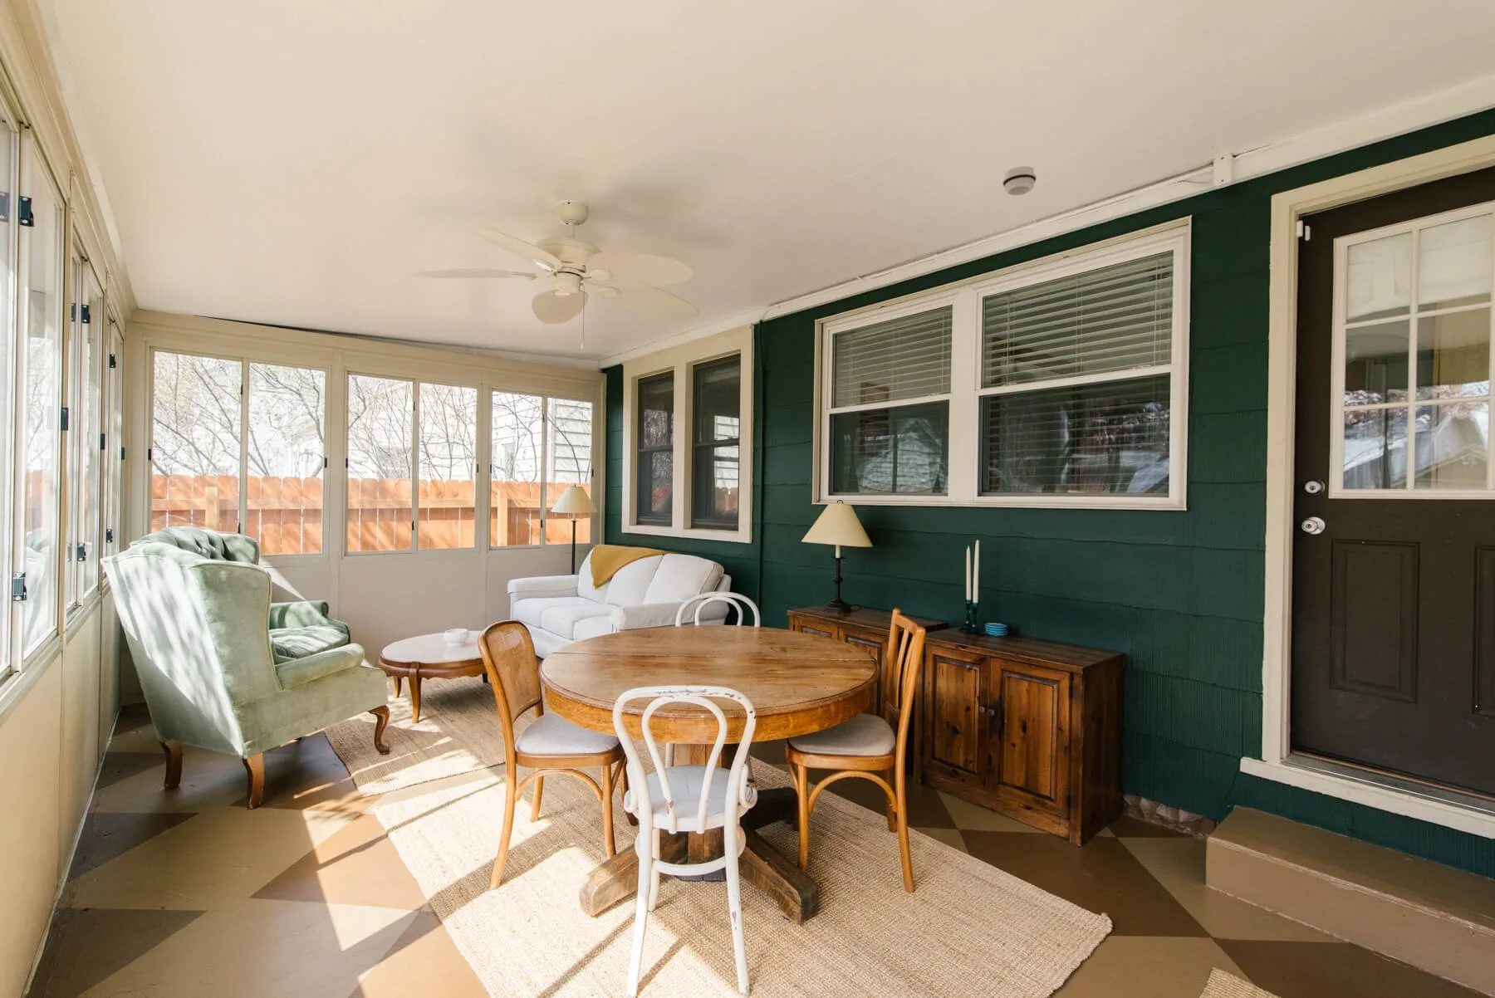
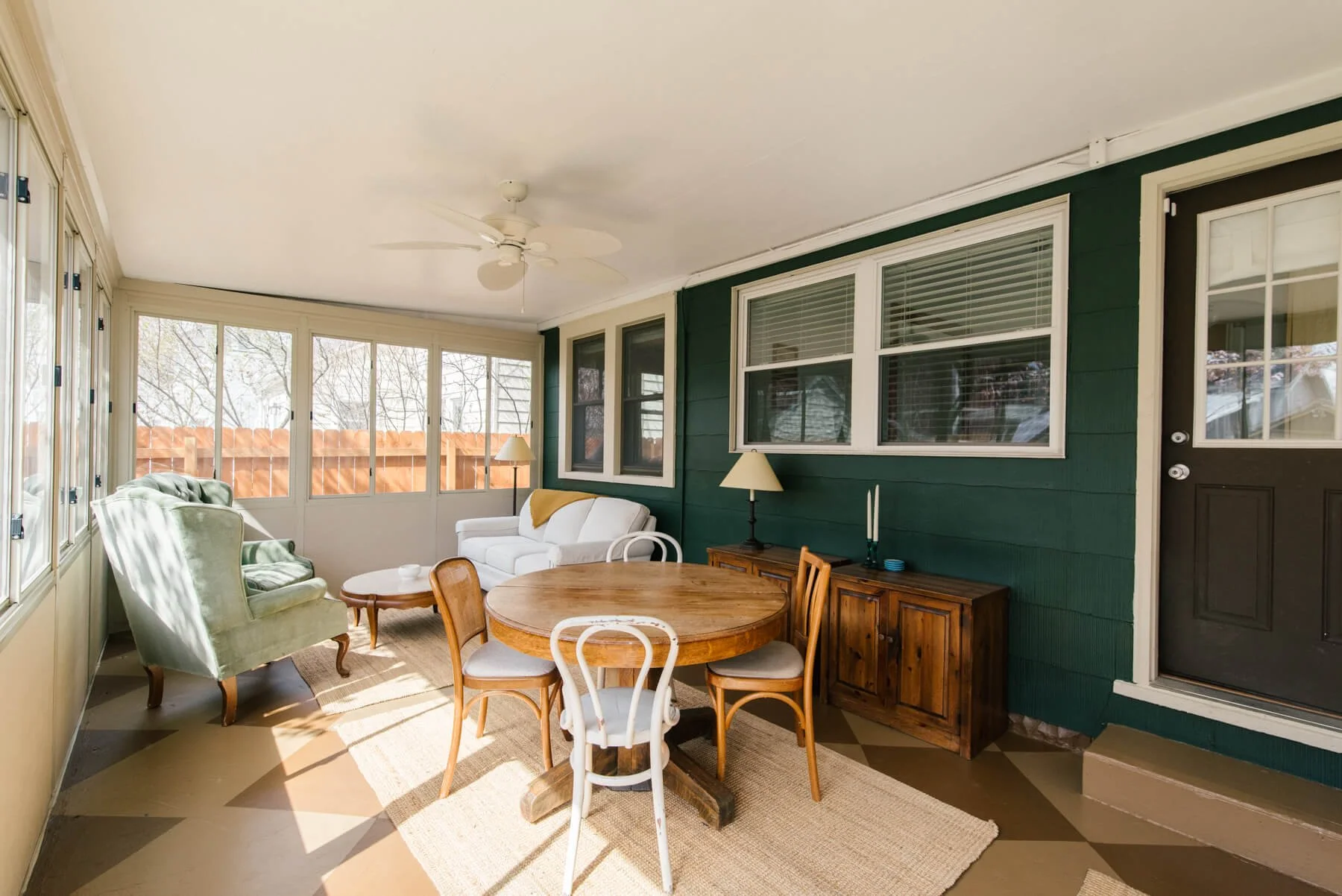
- smoke detector [1001,165,1037,197]
